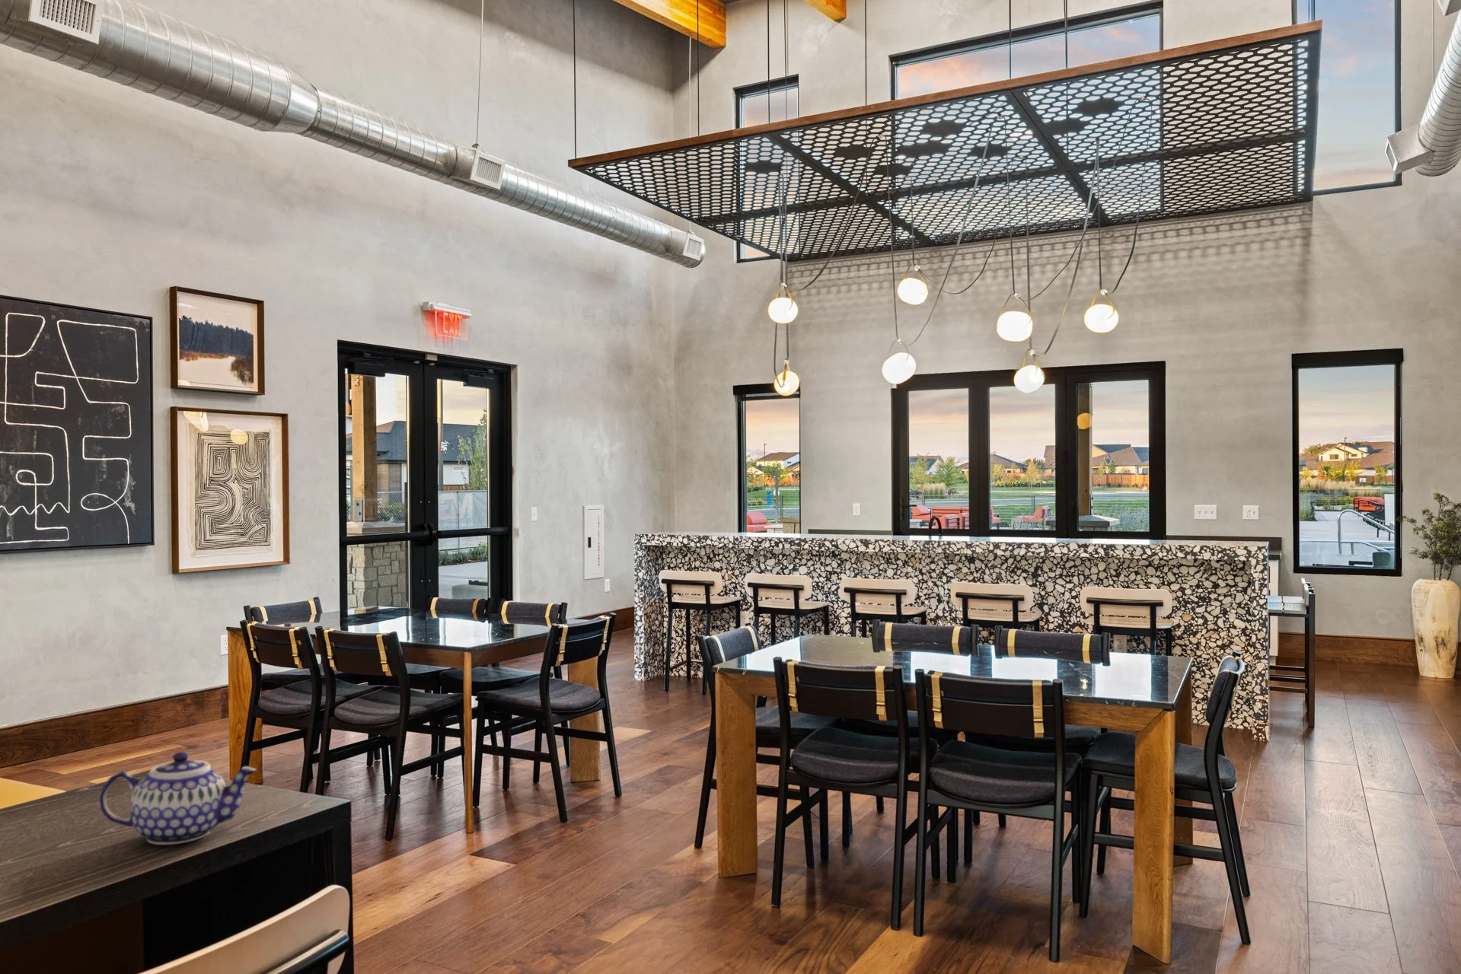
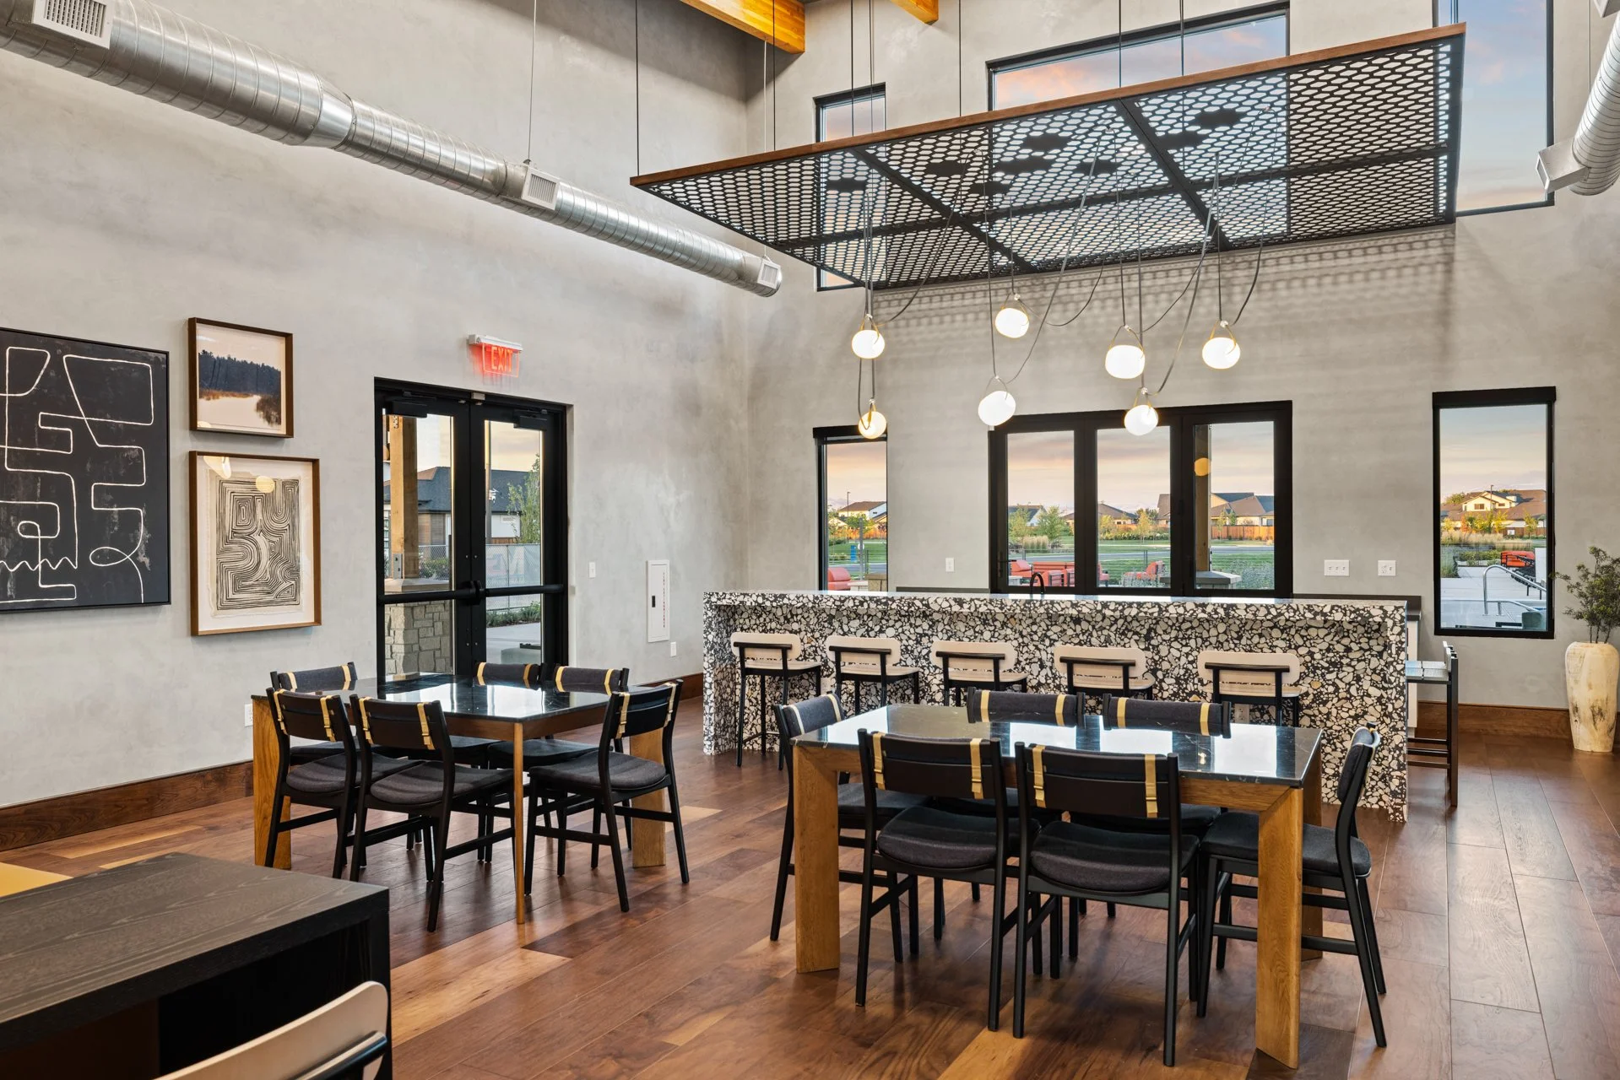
- teapot [98,751,258,846]
